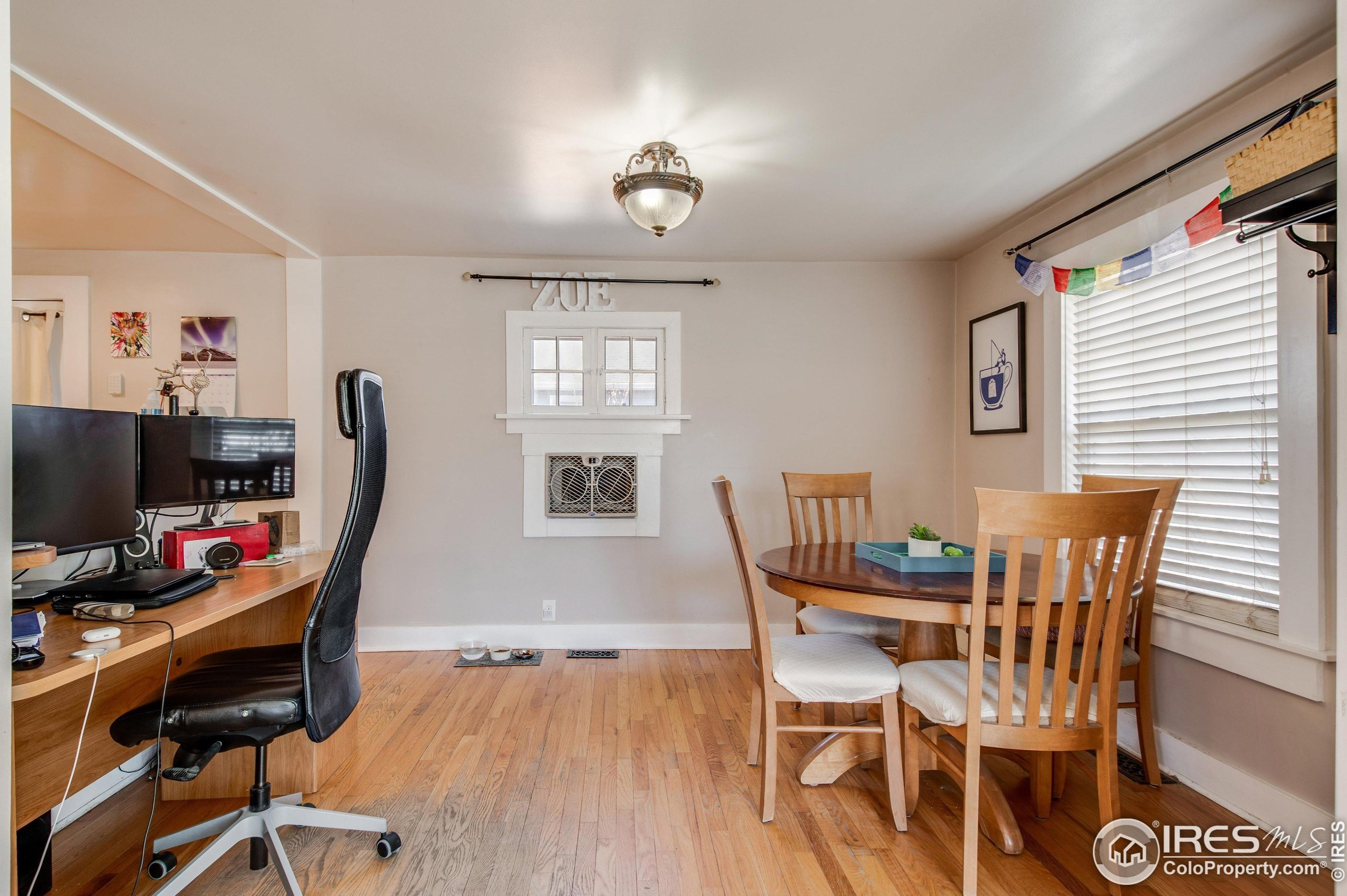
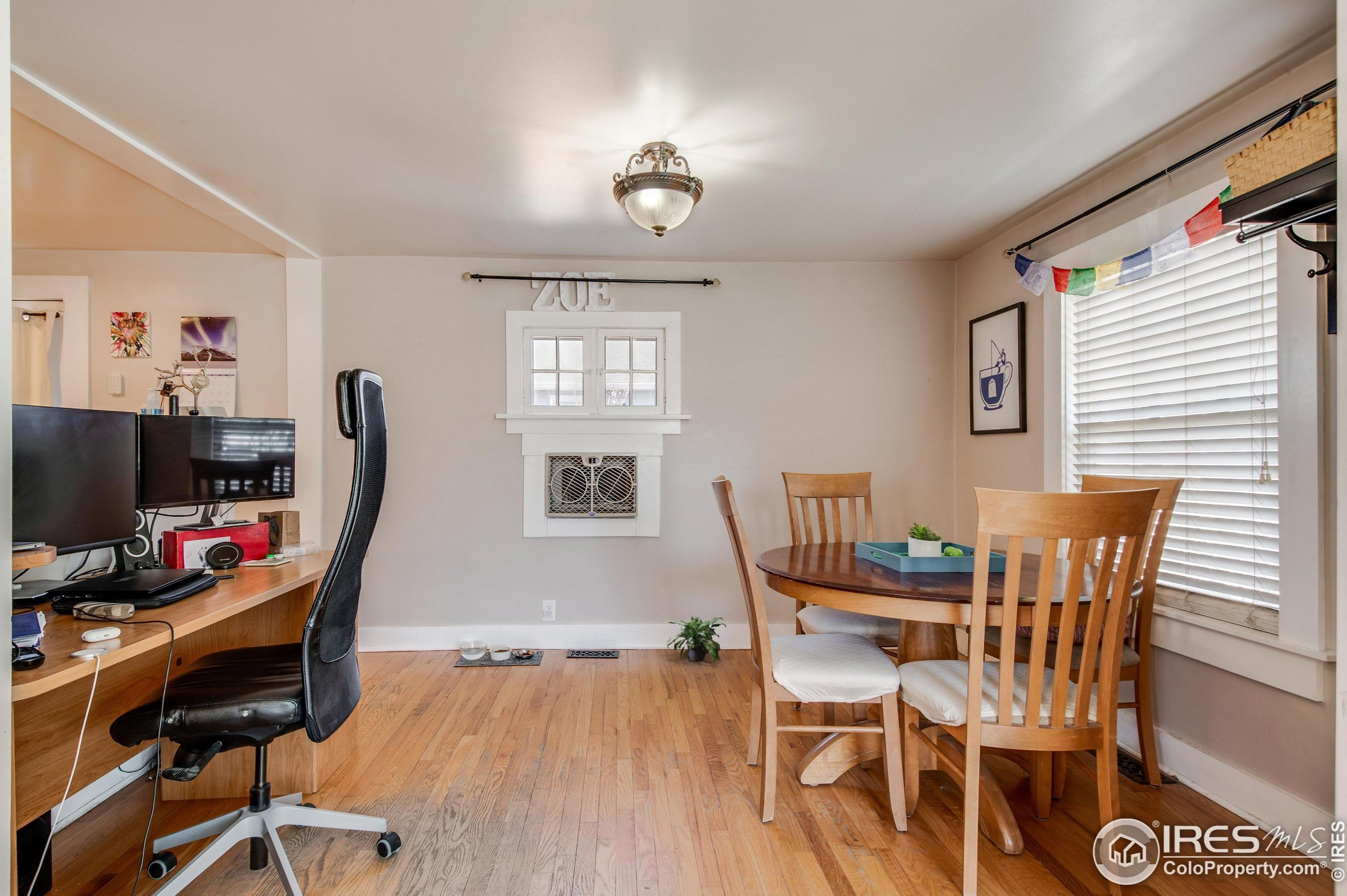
+ potted plant [667,616,727,664]
